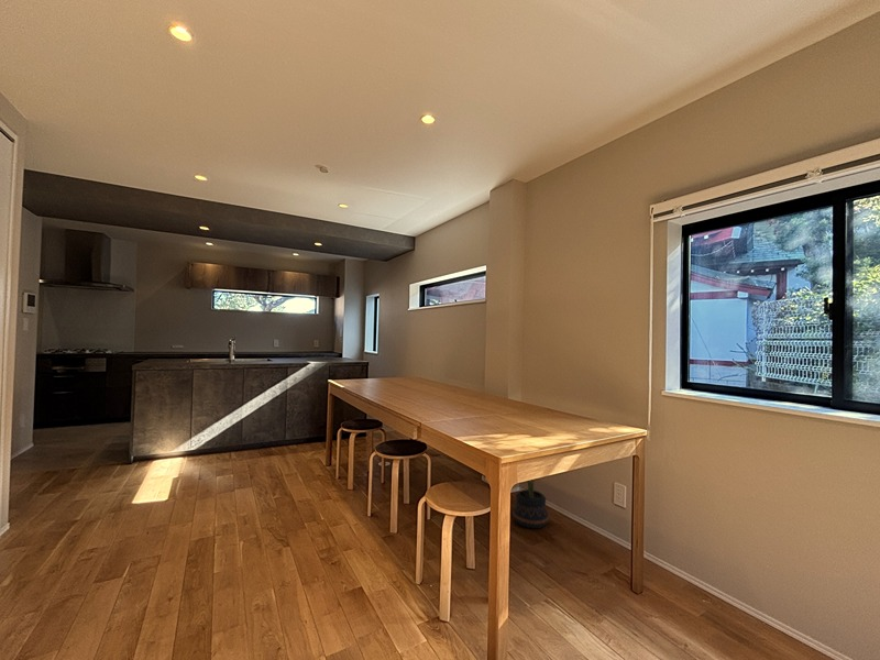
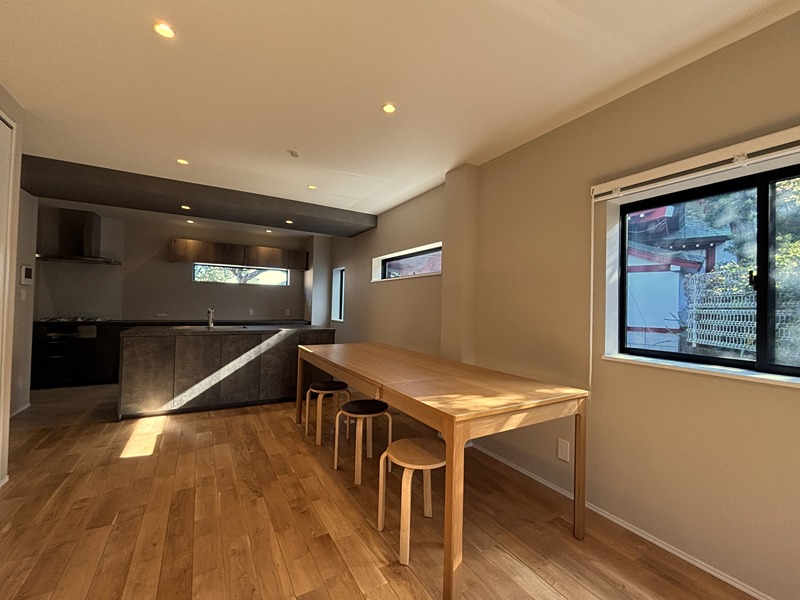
- potted plant [512,480,550,529]
